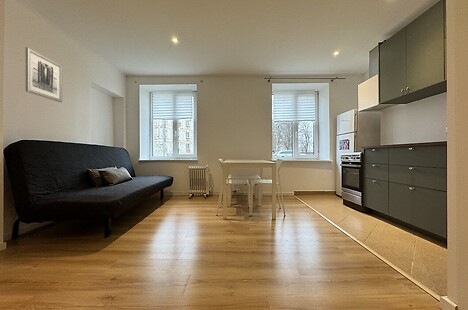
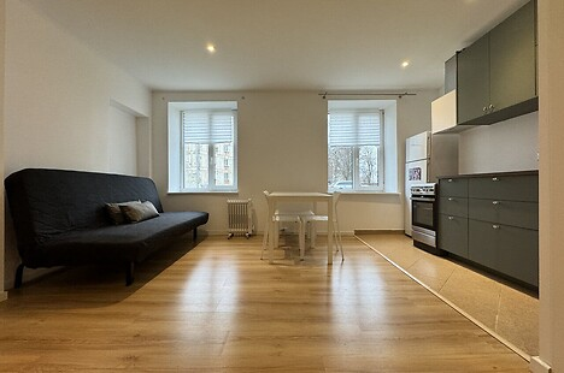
- wall art [25,46,63,103]
